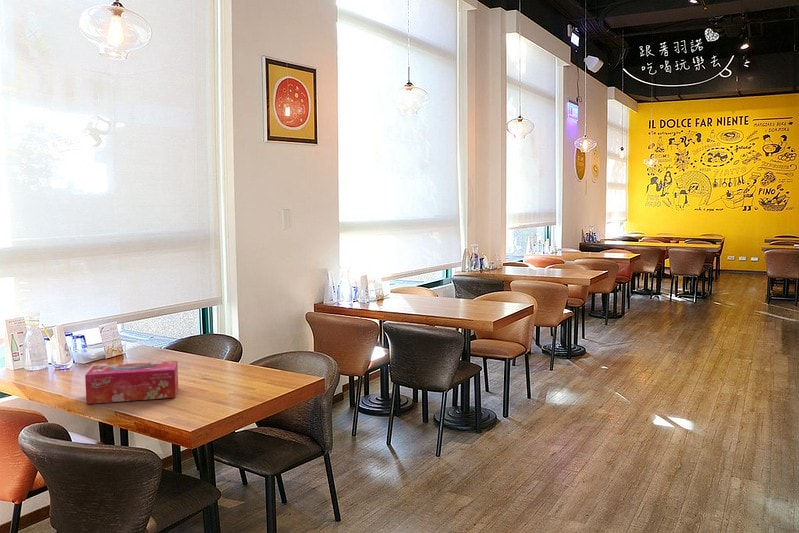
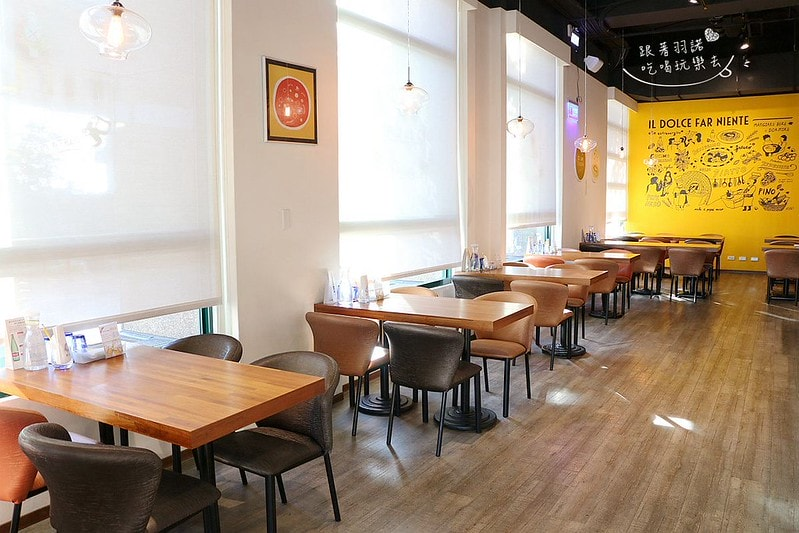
- tissue box [84,360,179,405]
